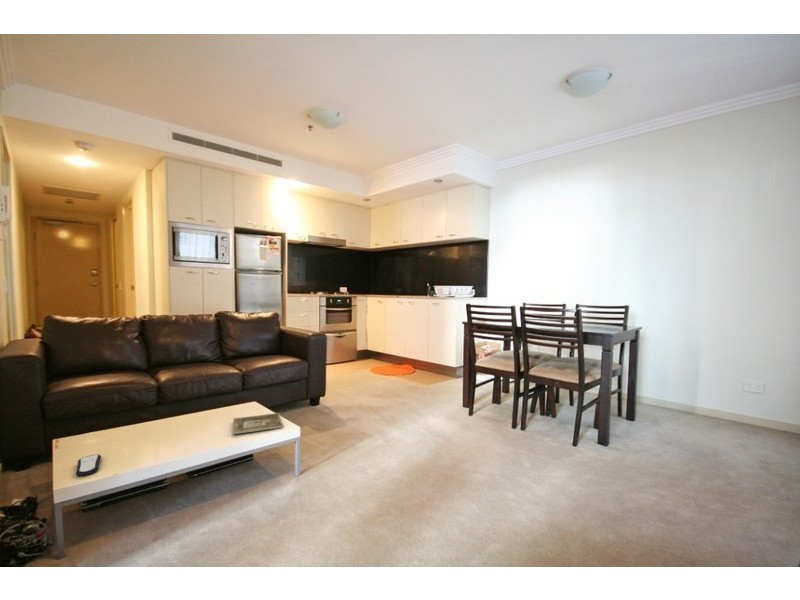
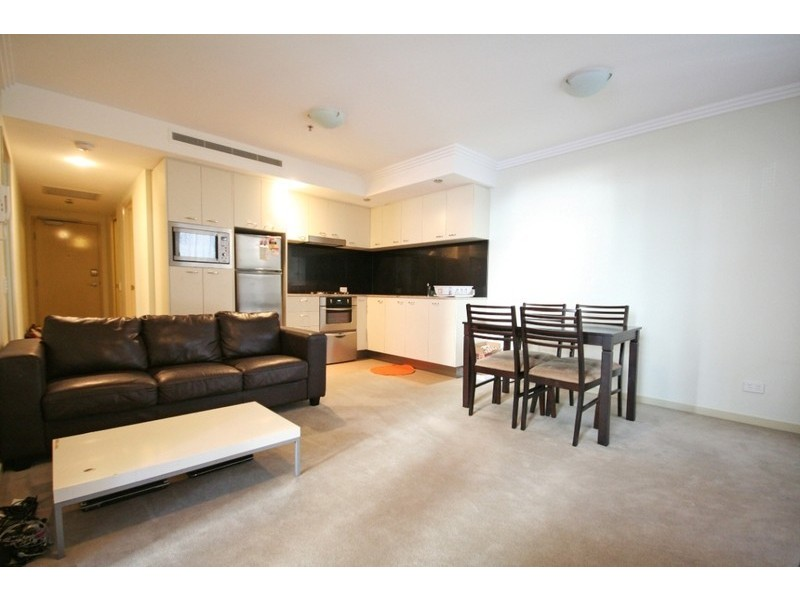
- remote control [75,453,102,478]
- picture frame [232,412,284,435]
